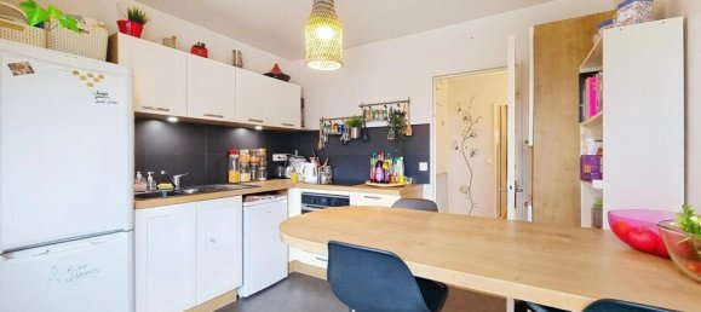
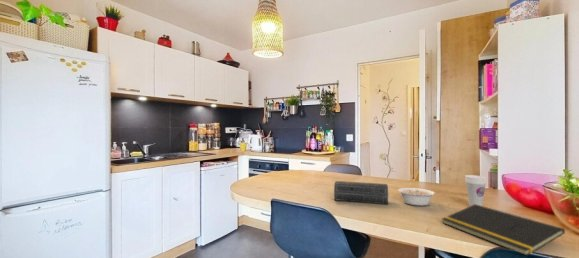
+ notepad [441,204,566,257]
+ legume [397,187,438,207]
+ speaker [333,180,389,205]
+ cup [464,174,487,207]
